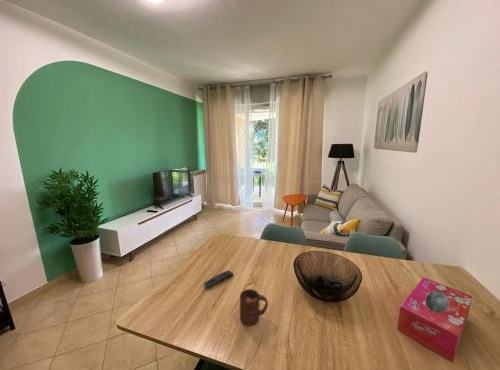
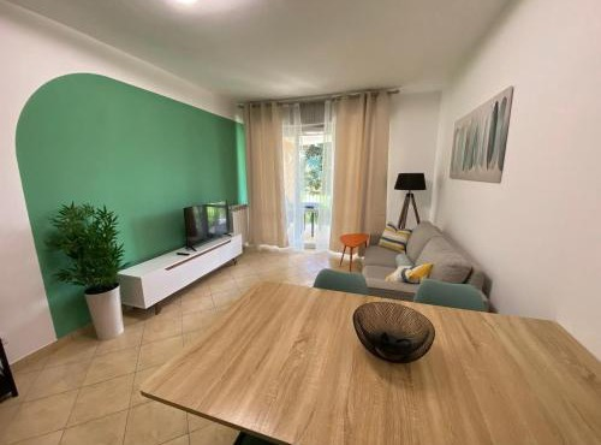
- cup [239,288,269,326]
- remote control [203,269,234,289]
- tissue box [396,276,473,363]
